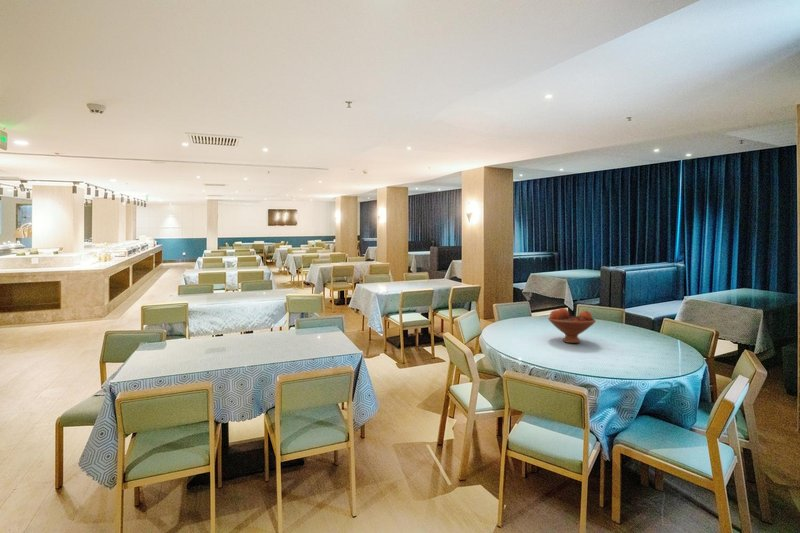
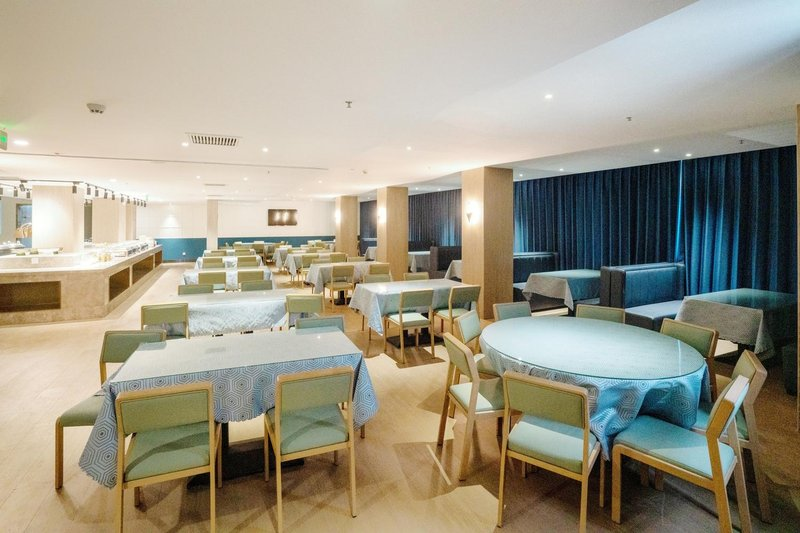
- fruit bowl [547,307,597,344]
